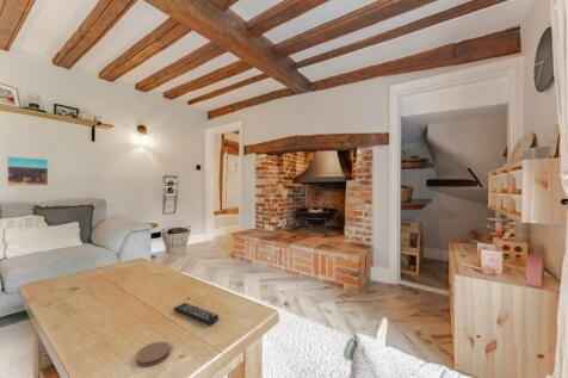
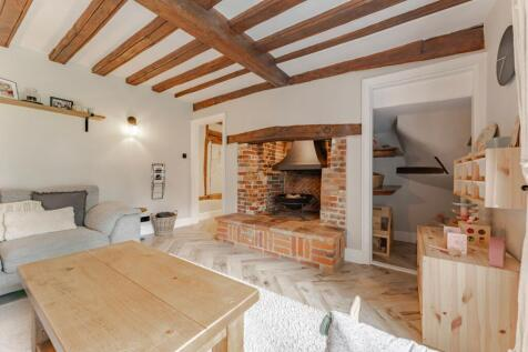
- coaster [135,341,171,367]
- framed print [6,155,49,187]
- remote control [172,302,220,326]
